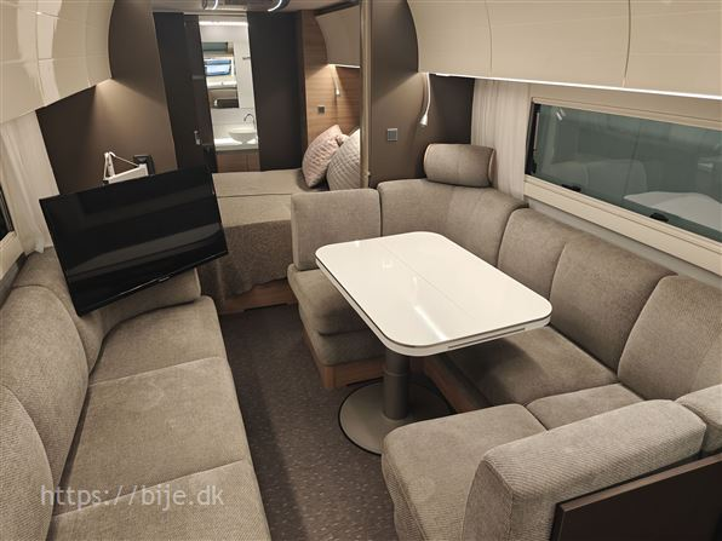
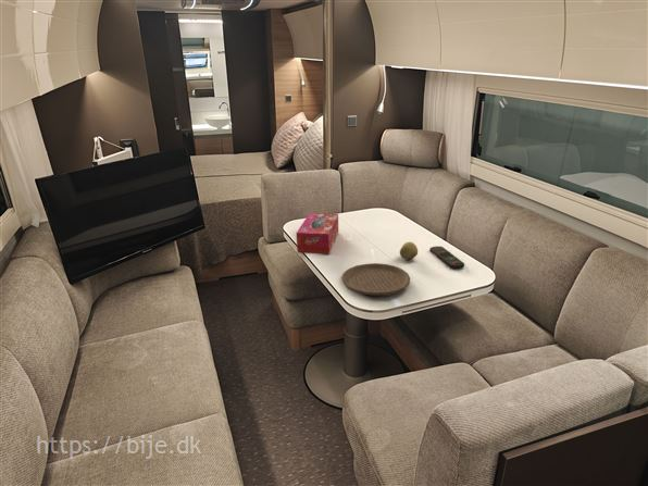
+ fruit [399,241,419,261]
+ remote control [428,246,465,270]
+ tissue box [296,212,339,256]
+ plate [340,262,411,297]
